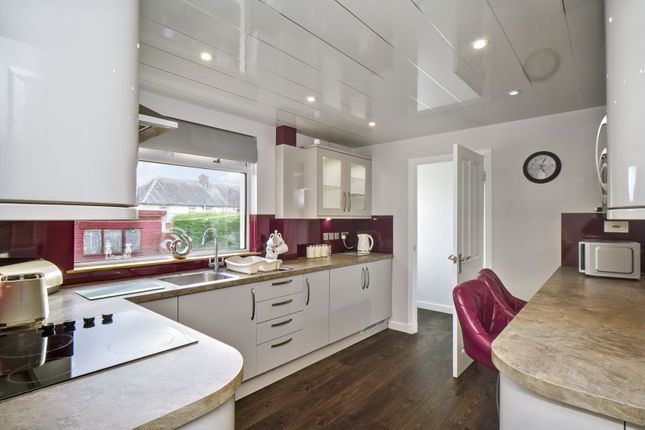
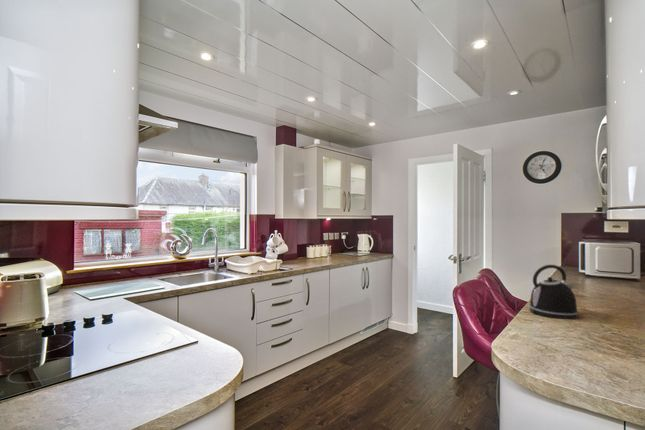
+ kettle [528,264,579,320]
